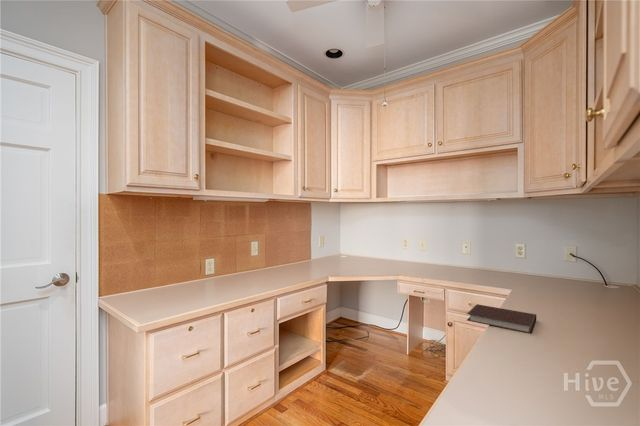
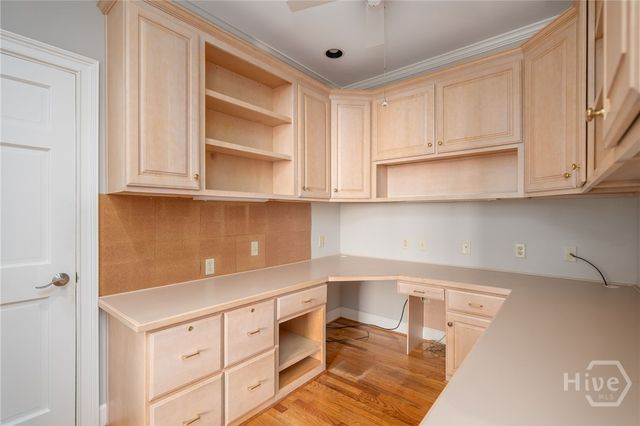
- notebook [466,303,537,335]
